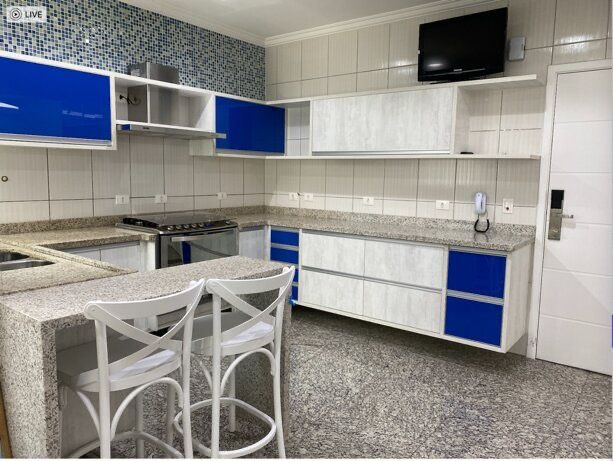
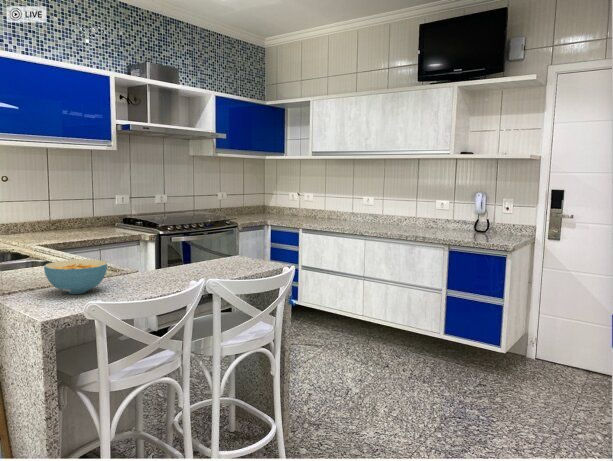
+ cereal bowl [43,258,108,295]
